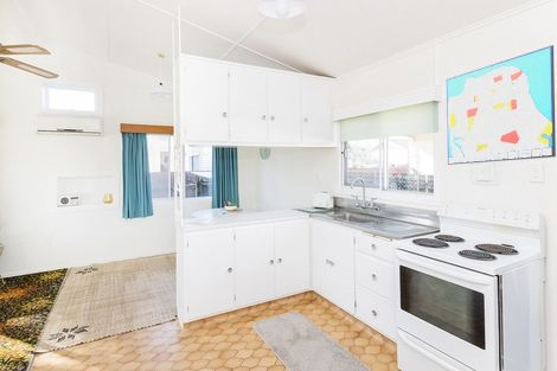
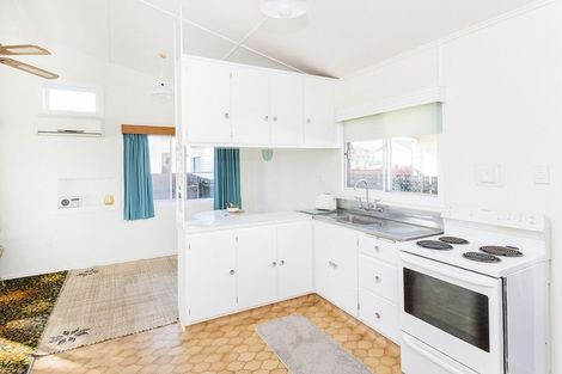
- wall art [446,44,557,166]
